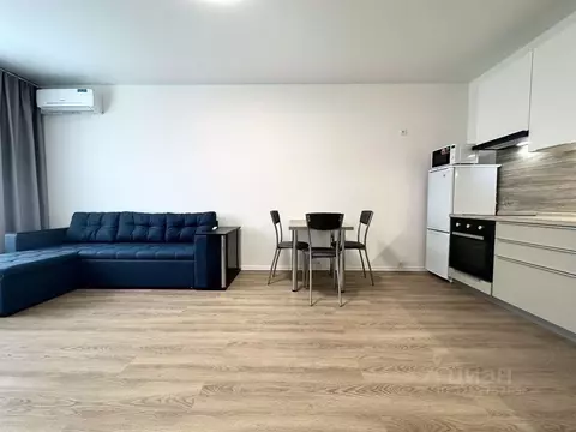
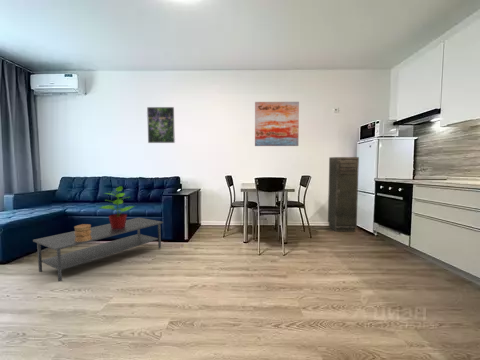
+ storage cabinet [327,156,360,233]
+ wall art [254,101,300,147]
+ decorative box [73,223,92,242]
+ potted plant [98,185,136,229]
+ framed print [146,106,176,144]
+ coffee table [32,217,164,283]
